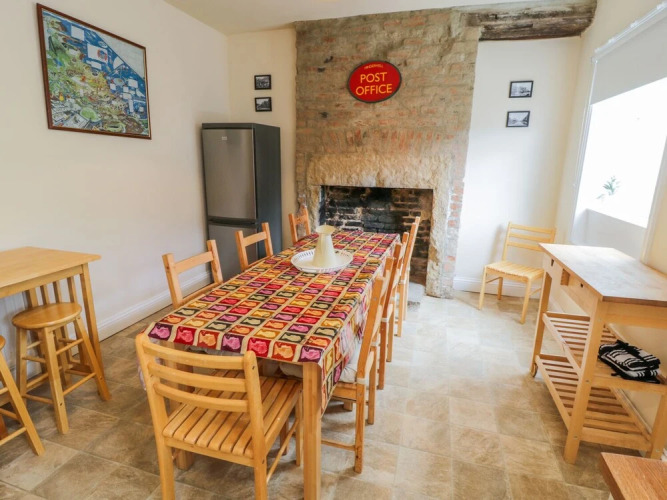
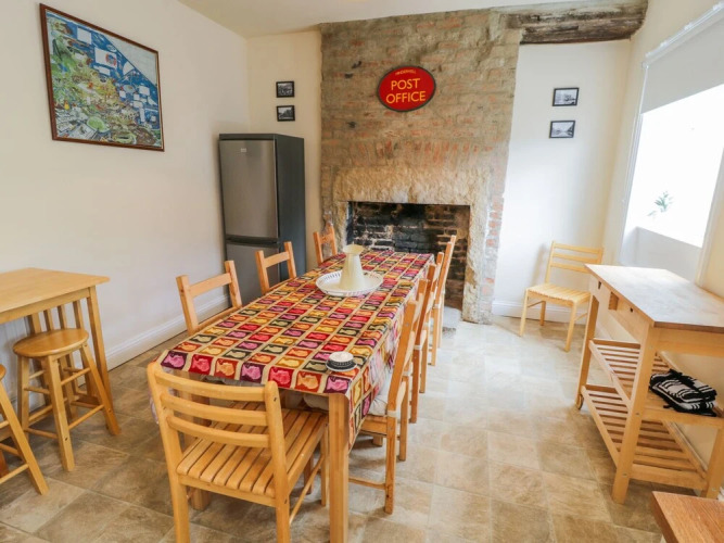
+ architectural model [325,351,358,372]
